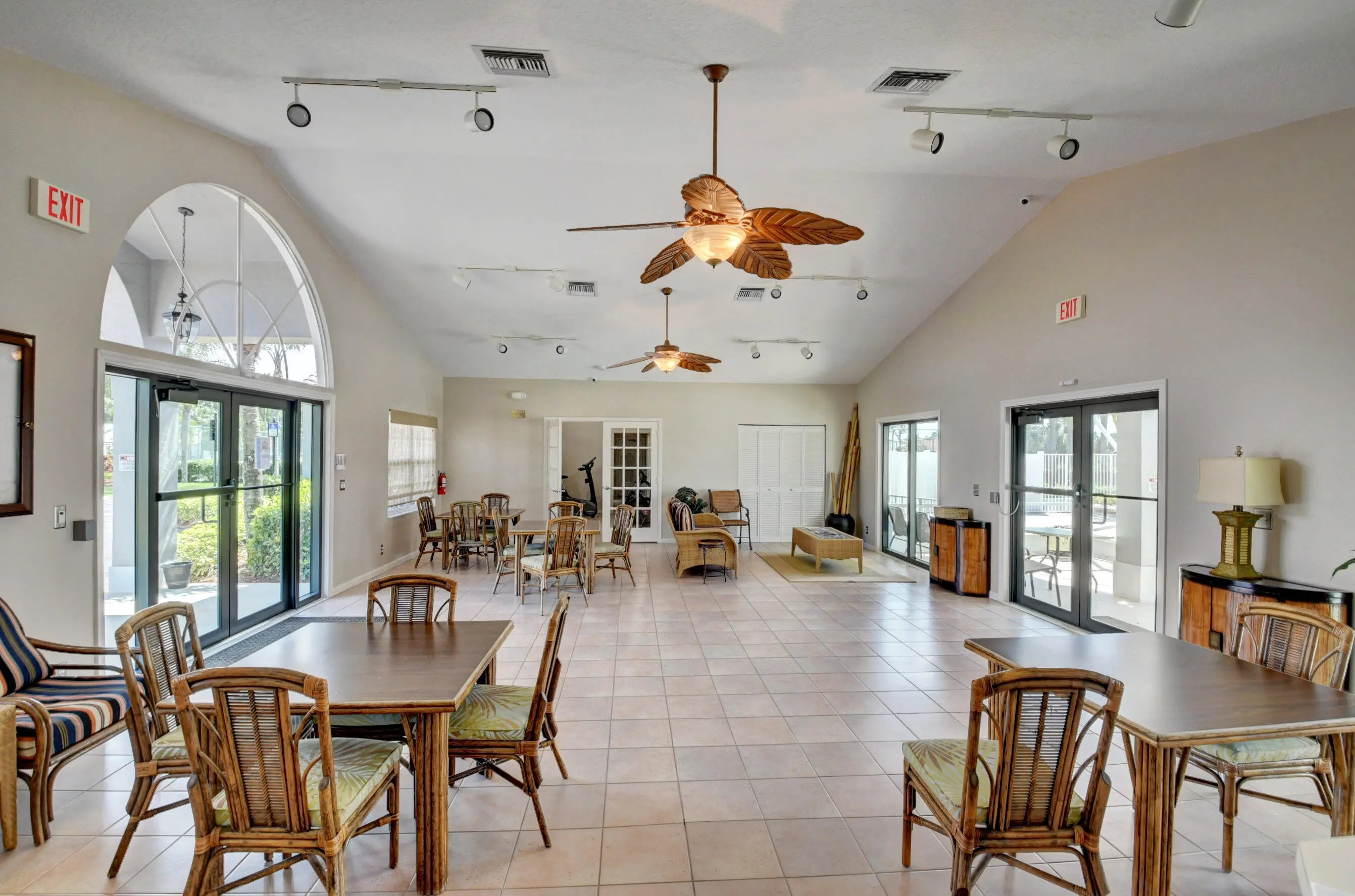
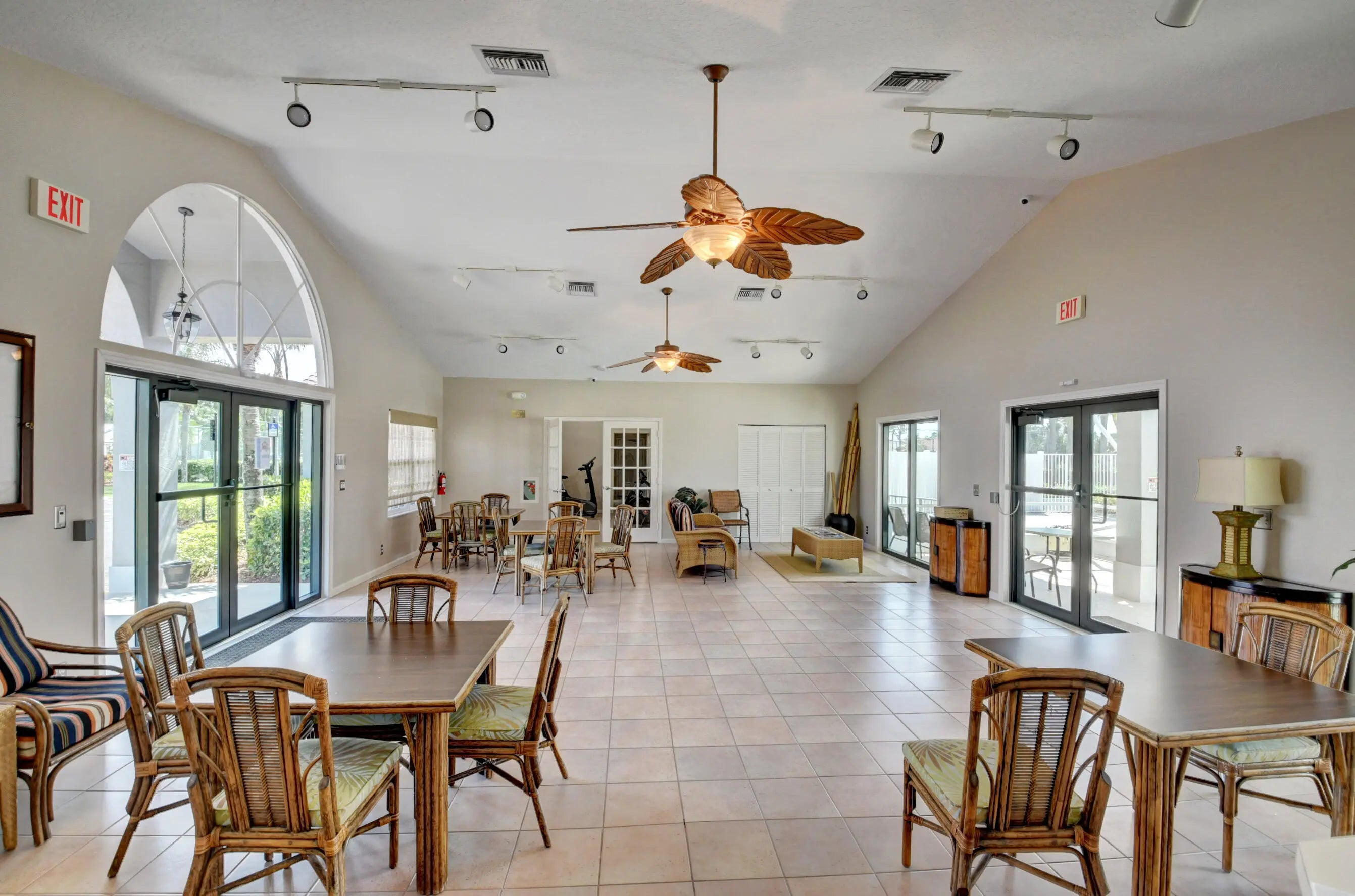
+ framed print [520,477,539,504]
